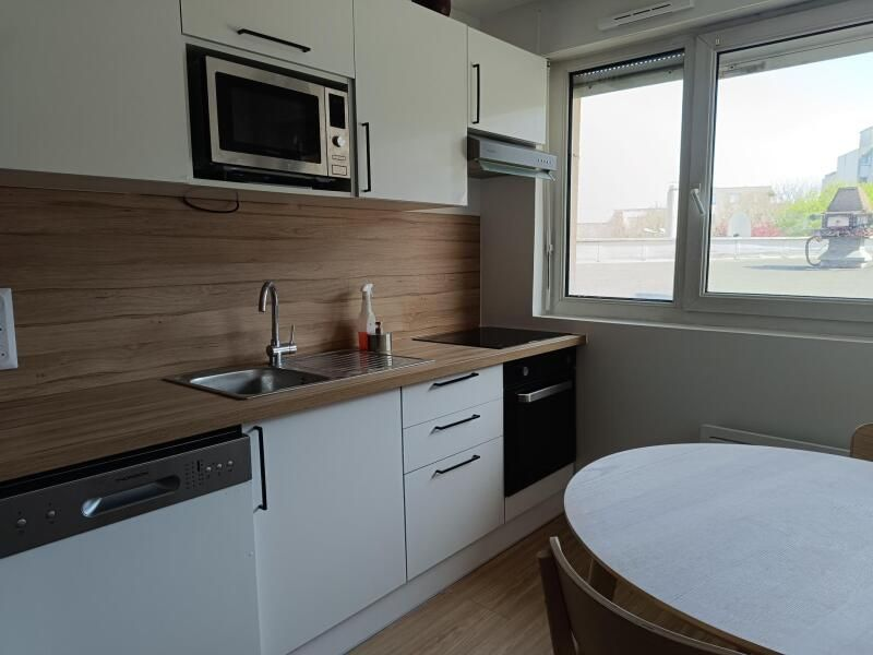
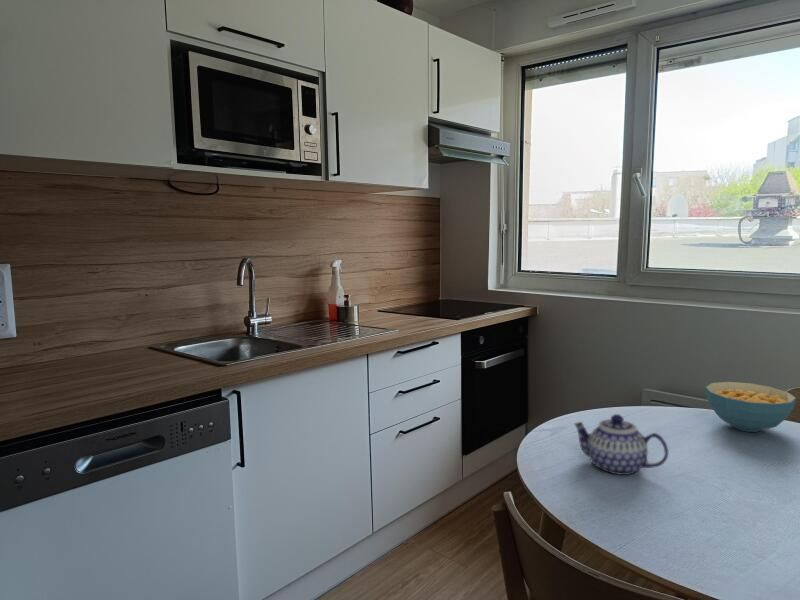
+ cereal bowl [705,381,797,433]
+ teapot [573,413,669,476]
